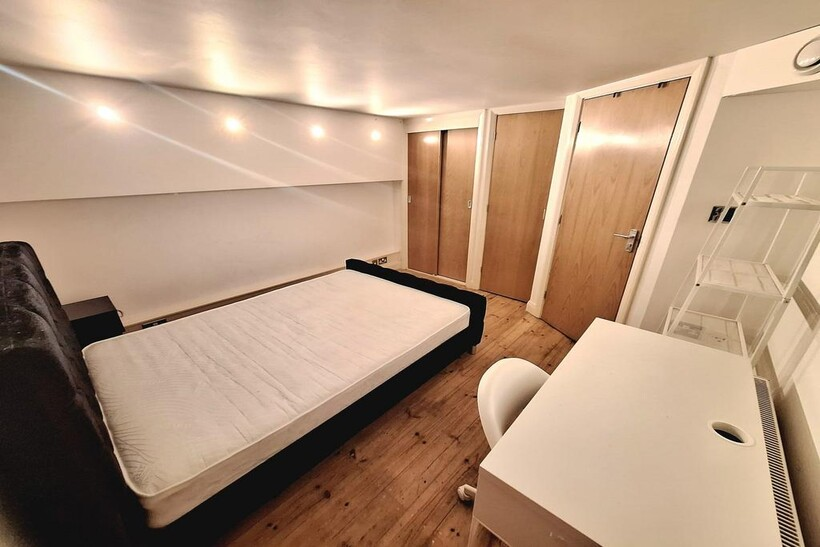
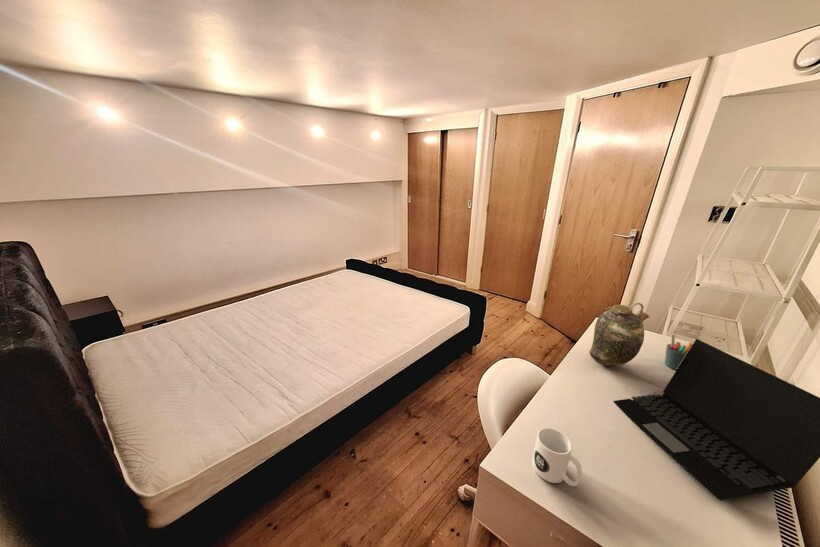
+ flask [588,302,651,367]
+ laptop [612,338,820,501]
+ pen holder [664,334,693,371]
+ mug [531,427,583,487]
